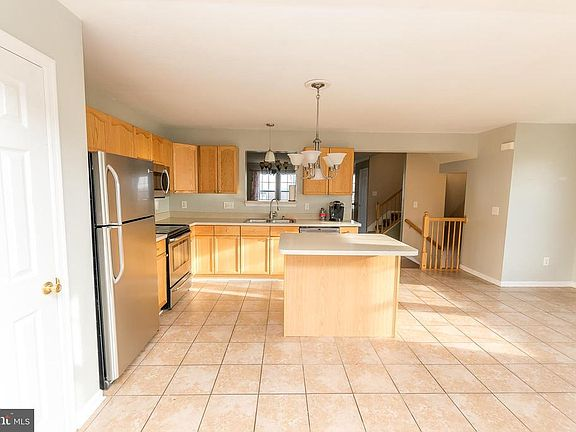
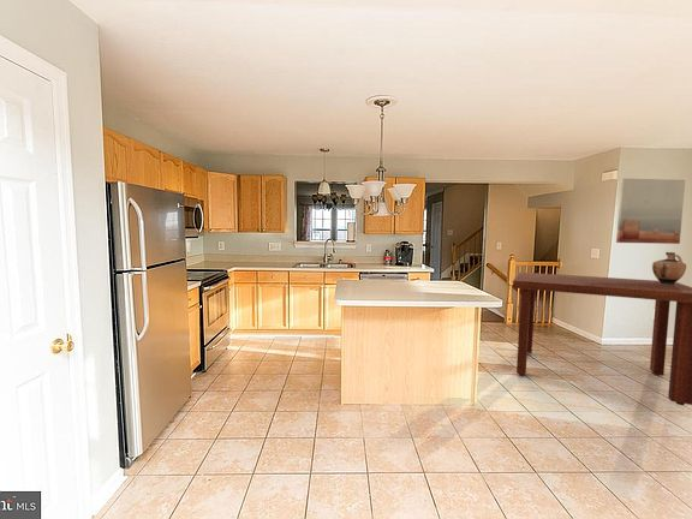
+ dining table [512,272,692,406]
+ ceramic jug [651,251,687,286]
+ wall art [615,178,686,245]
